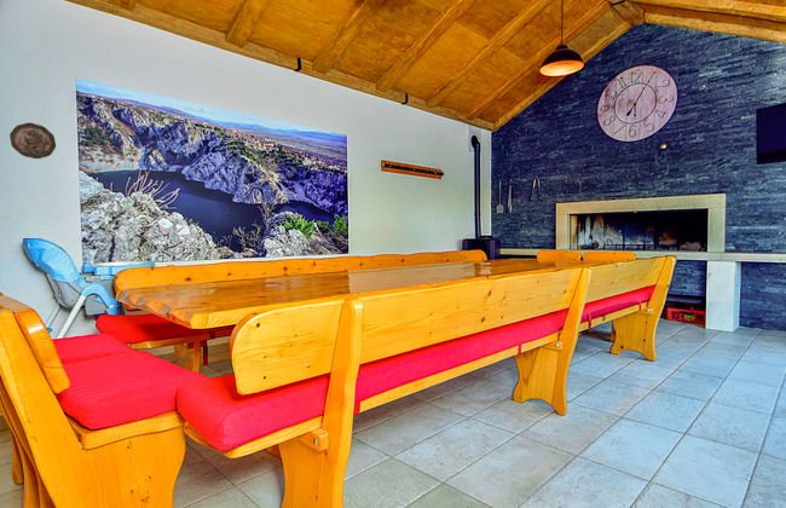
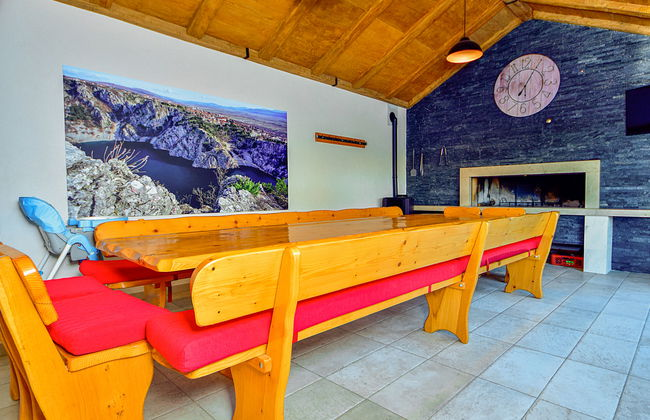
- decorative plate [8,122,57,160]
